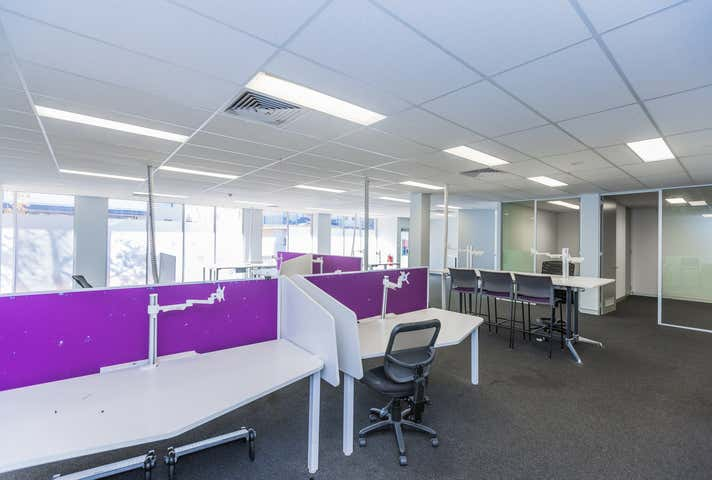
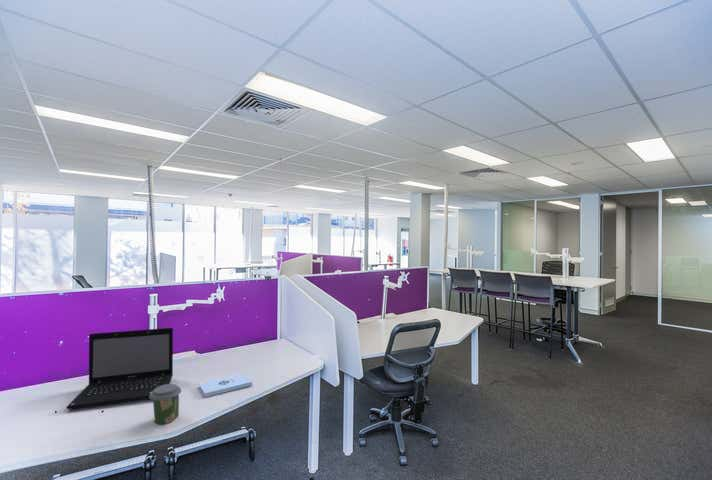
+ coffee cup [149,383,182,425]
+ notepad [198,373,253,398]
+ laptop [65,327,174,411]
